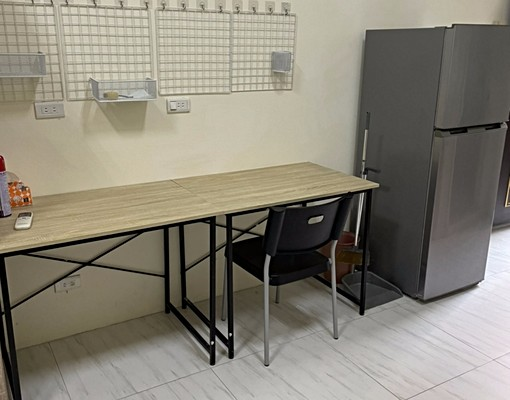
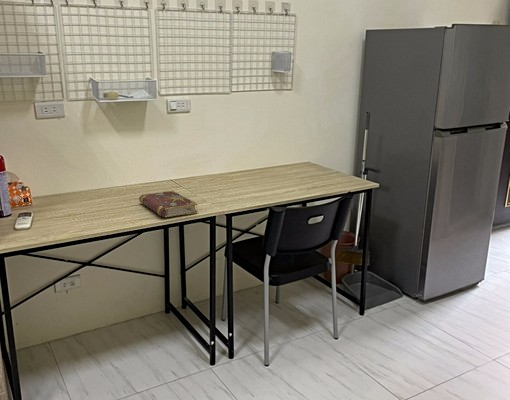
+ book [138,190,199,218]
